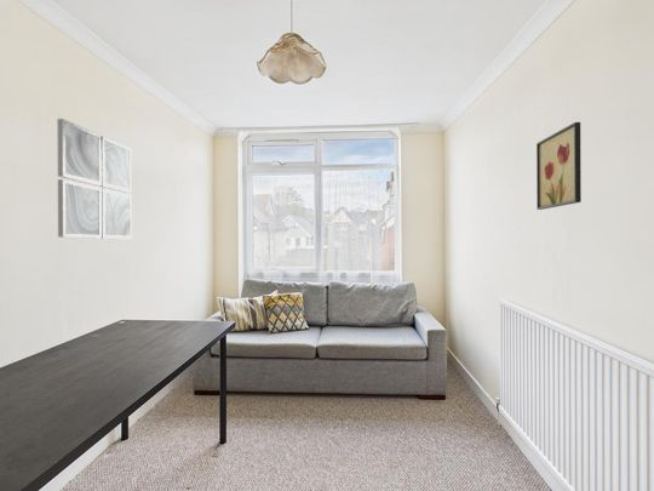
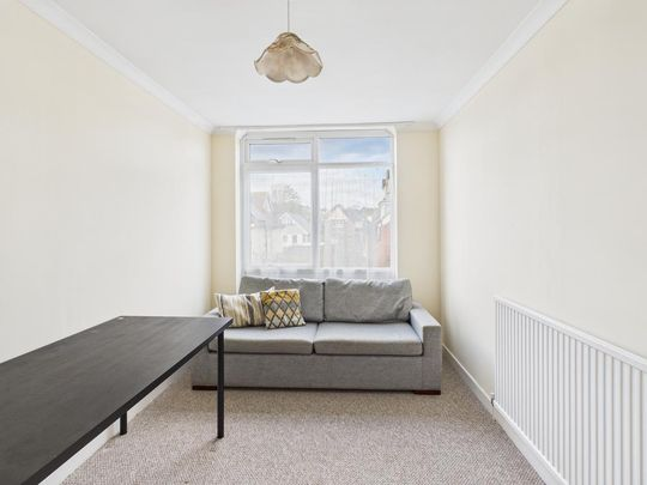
- wall art [535,121,583,211]
- wall art [56,118,133,240]
